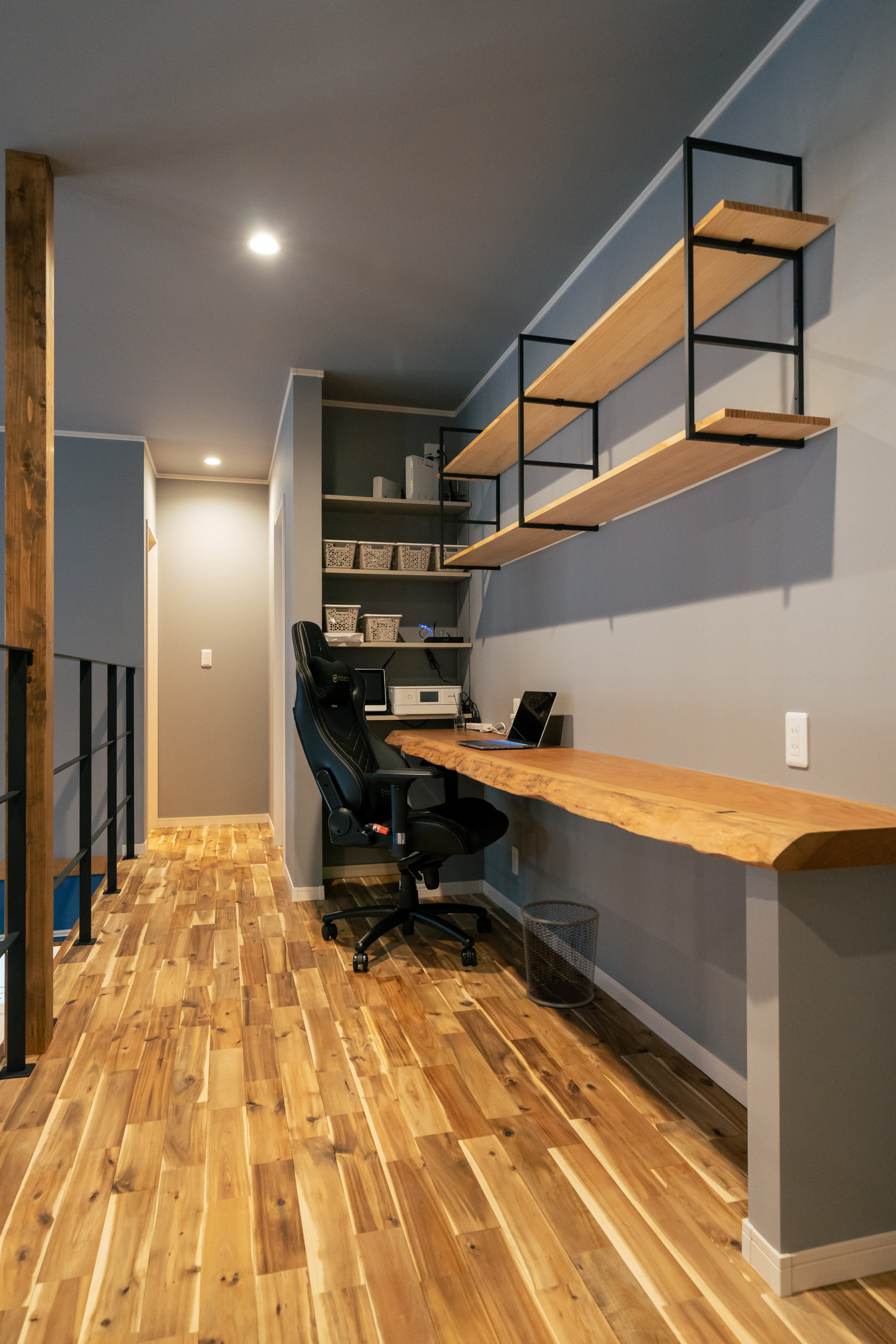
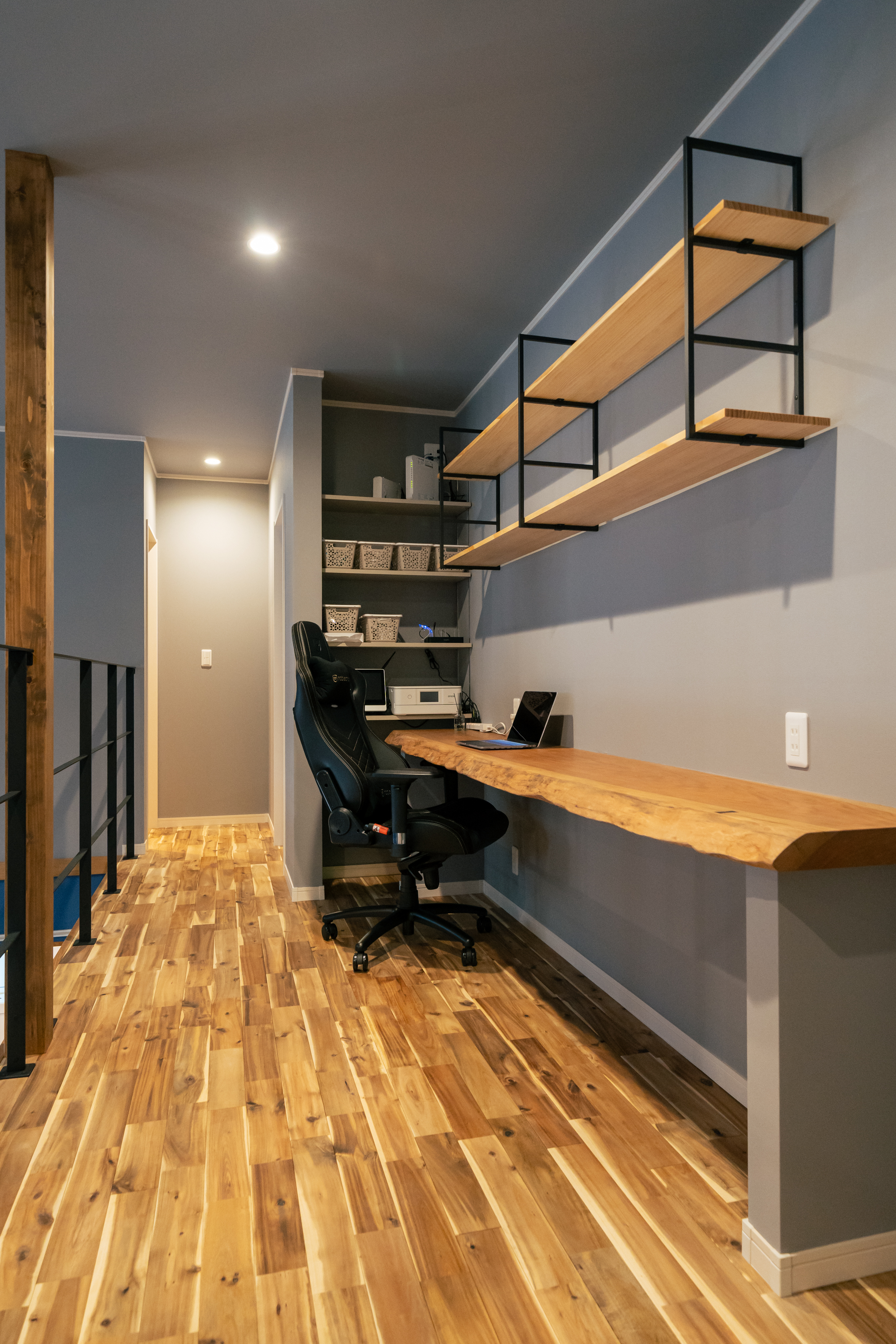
- waste bin [520,899,600,1009]
